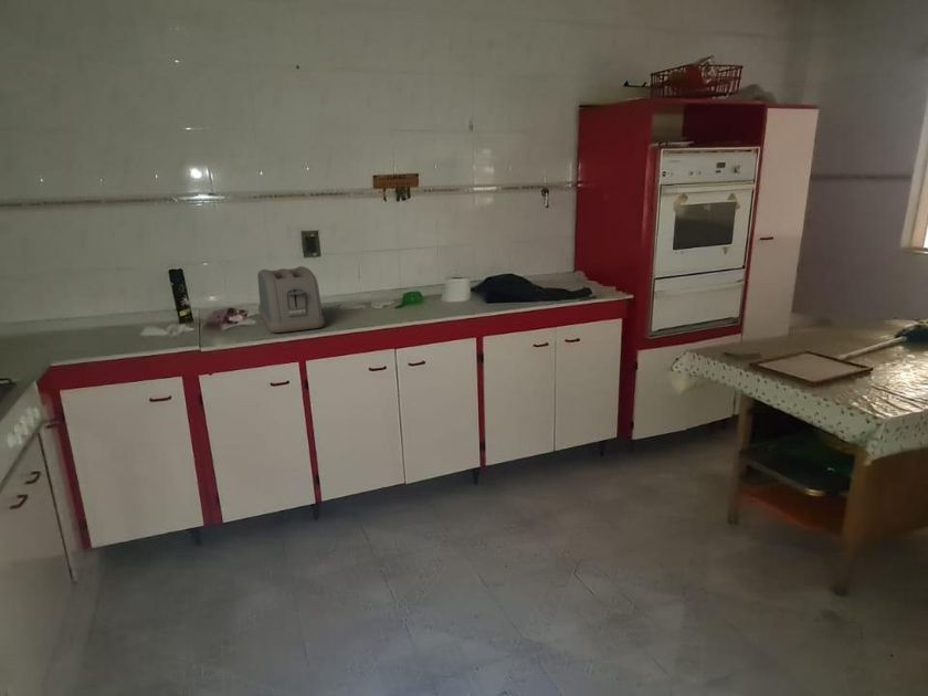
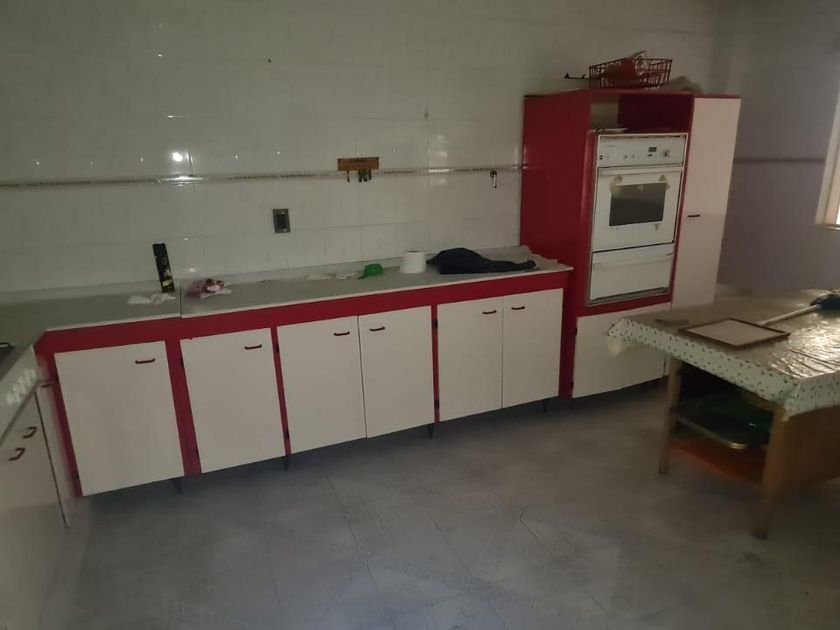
- toaster [256,265,326,334]
